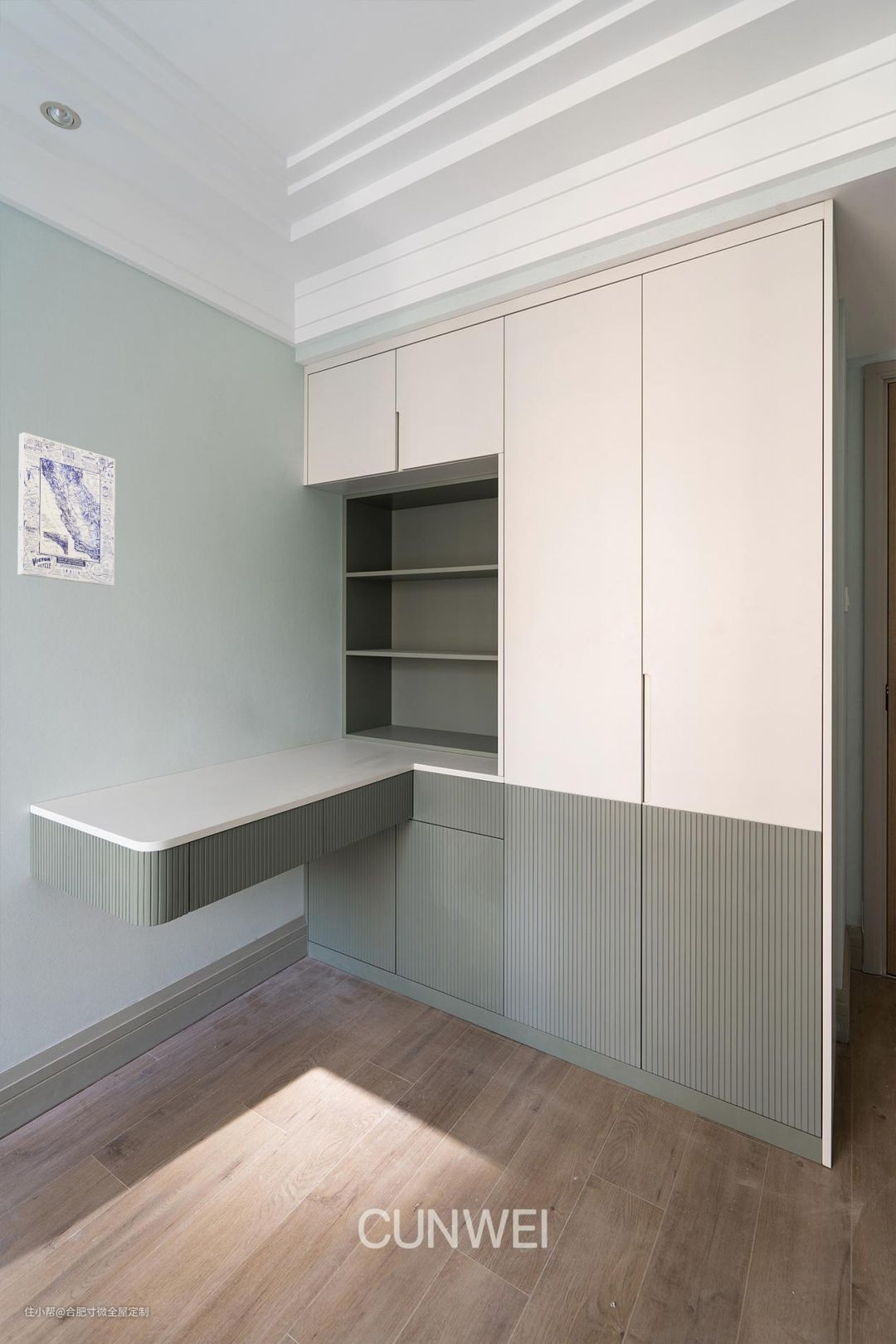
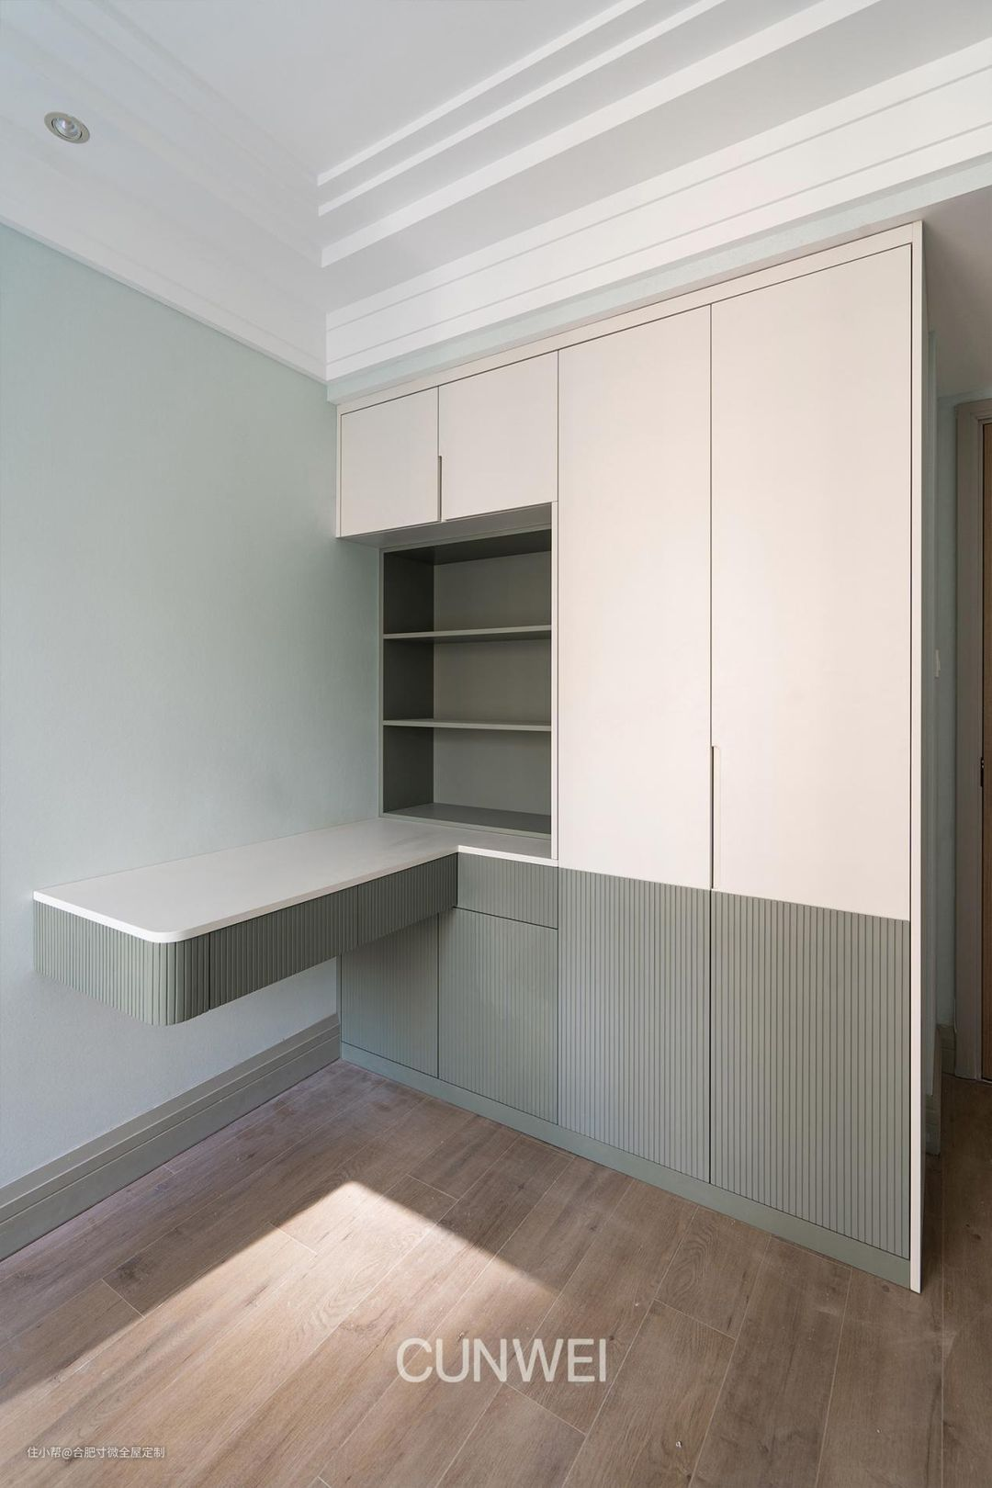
- wall art [17,431,116,587]
